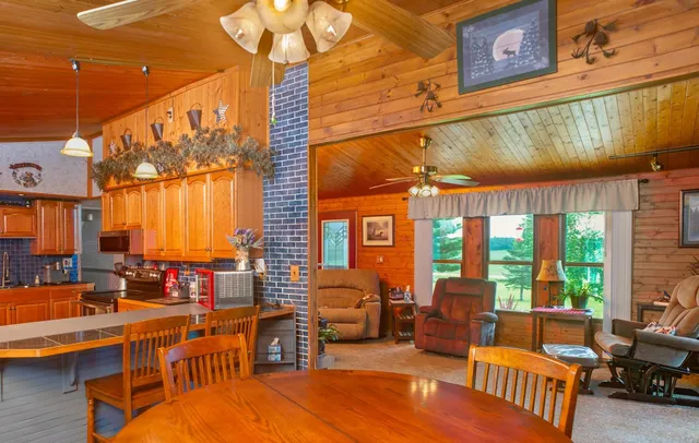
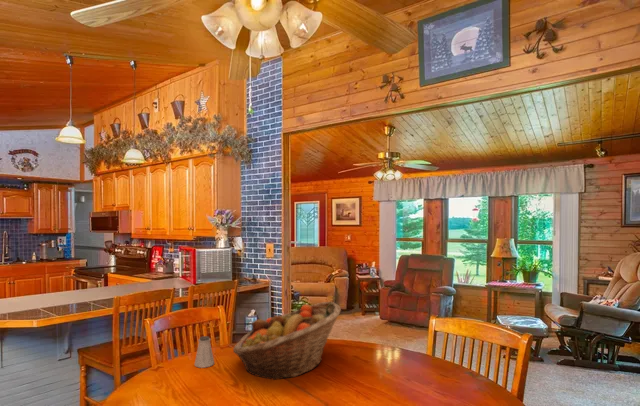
+ fruit basket [232,301,342,381]
+ saltshaker [193,335,215,369]
